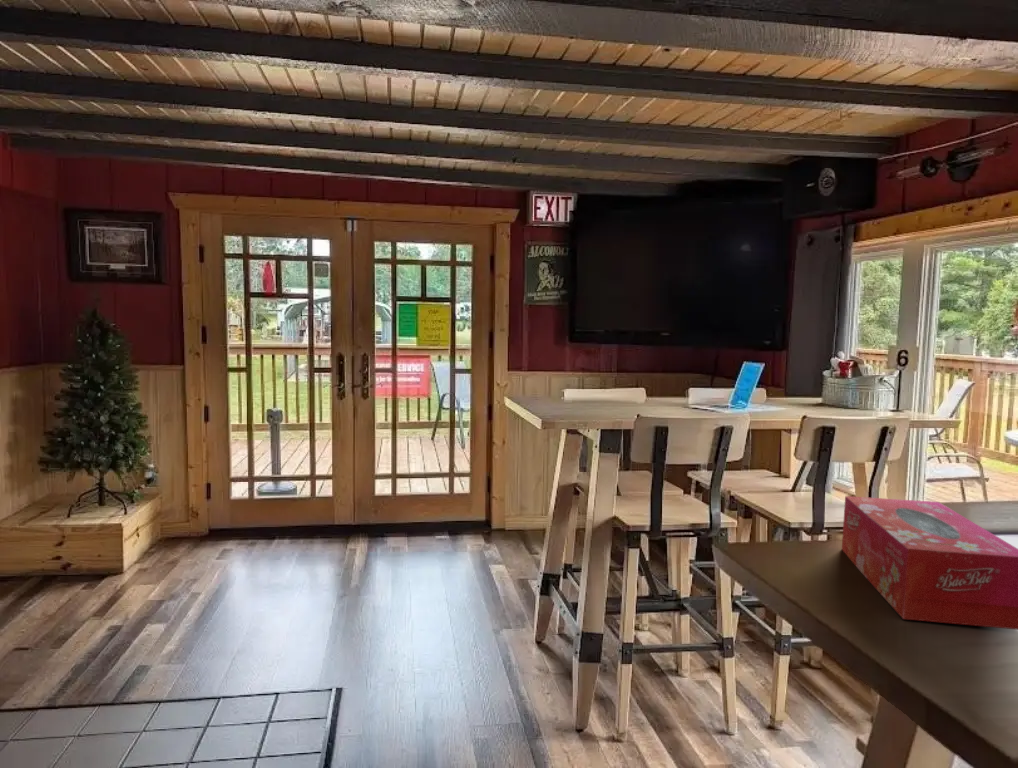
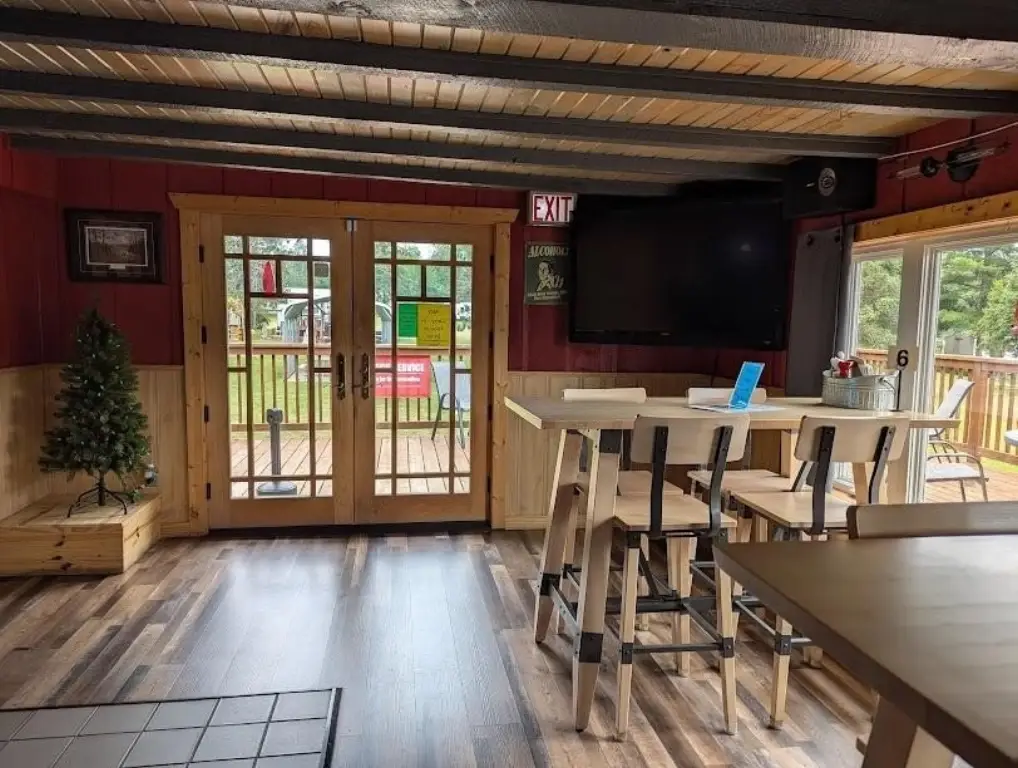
- tissue box [841,495,1018,631]
